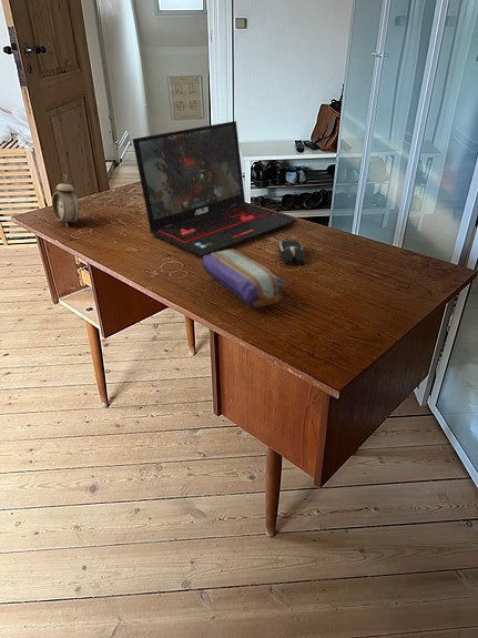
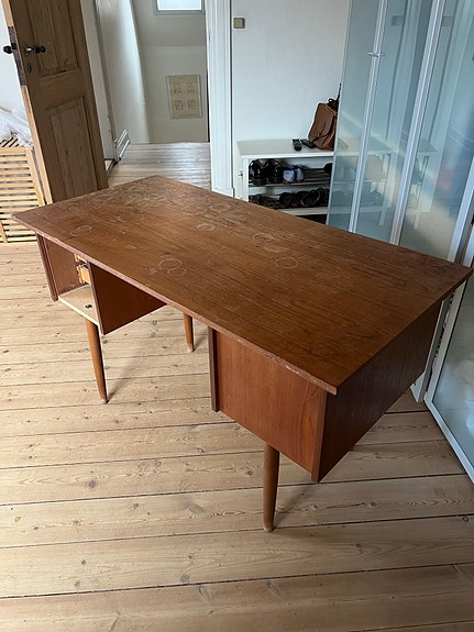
- laptop [131,120,298,259]
- pencil case [201,247,285,310]
- computer mouse [277,239,306,265]
- alarm clock [51,173,81,229]
